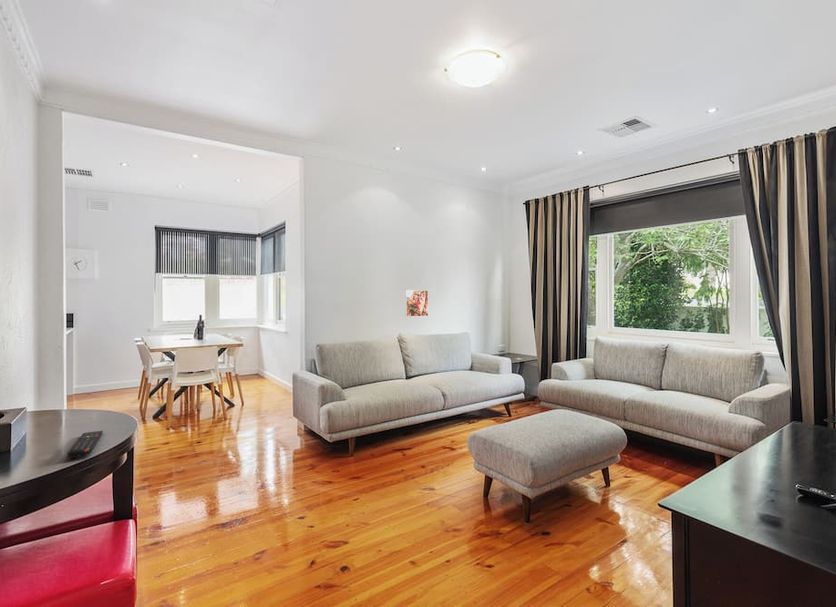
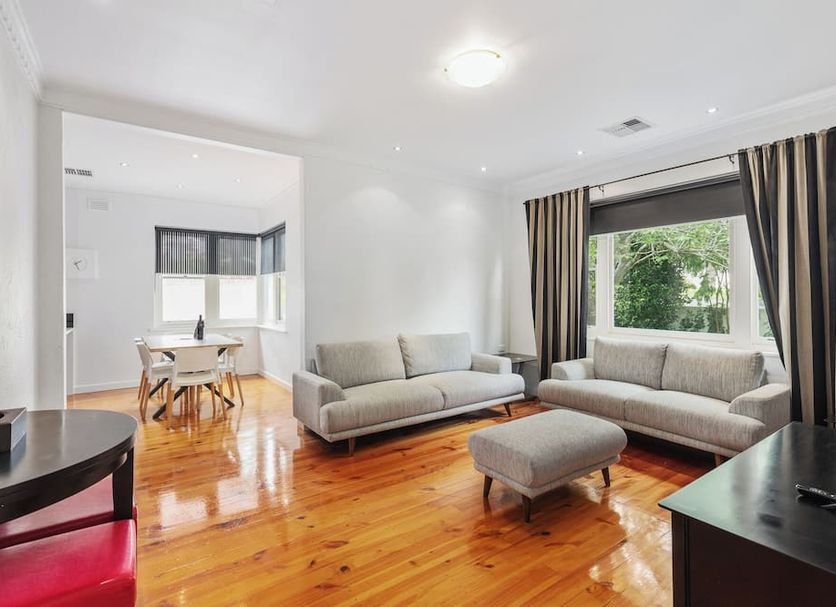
- remote control [66,430,104,459]
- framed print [404,289,429,318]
